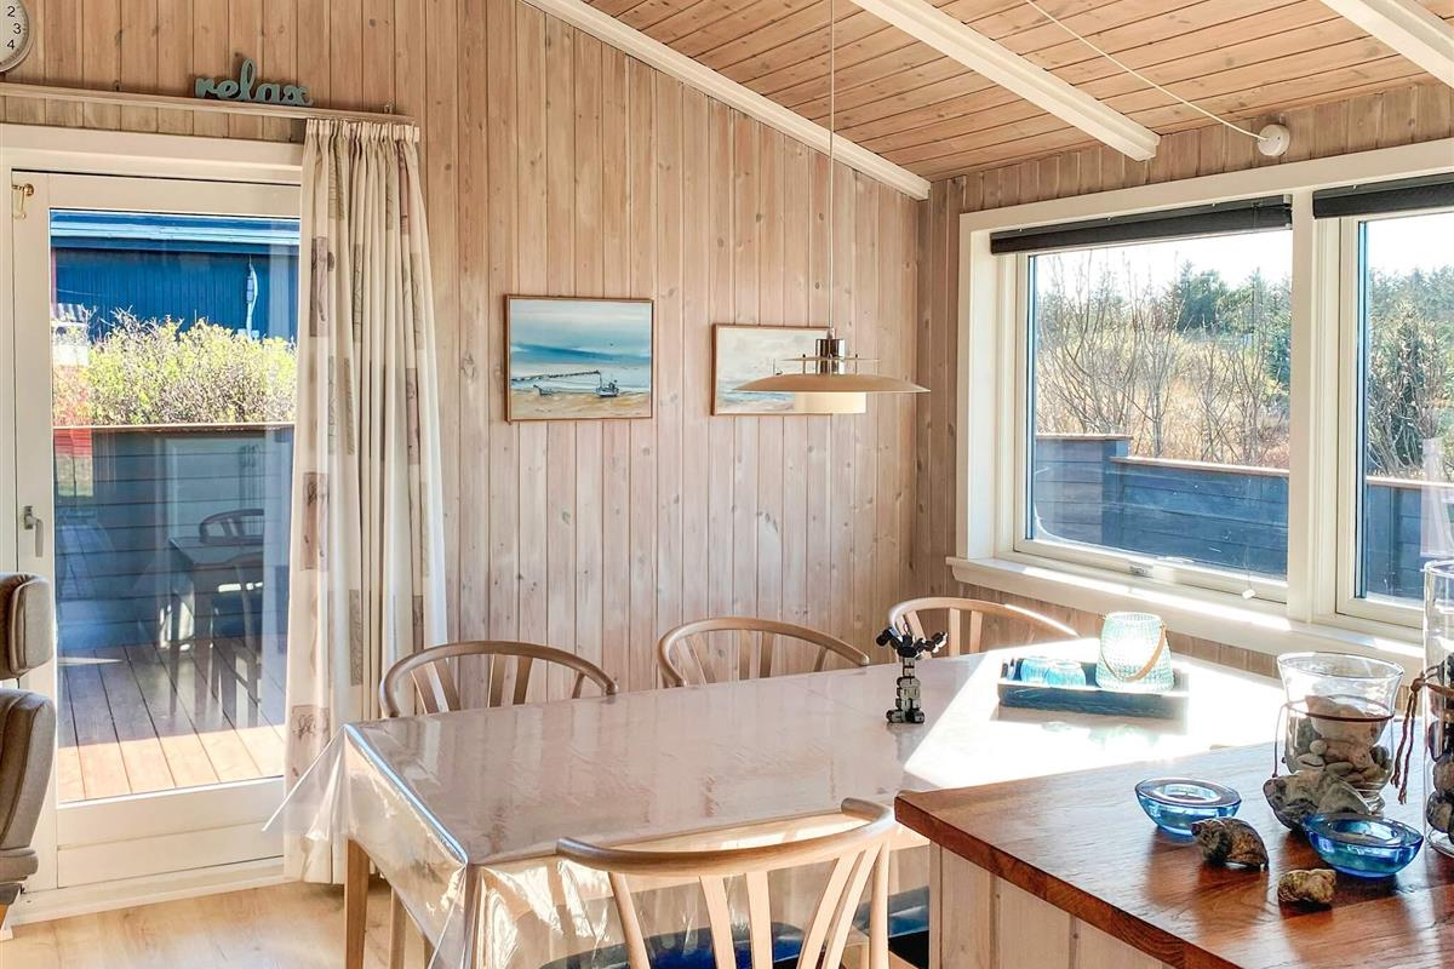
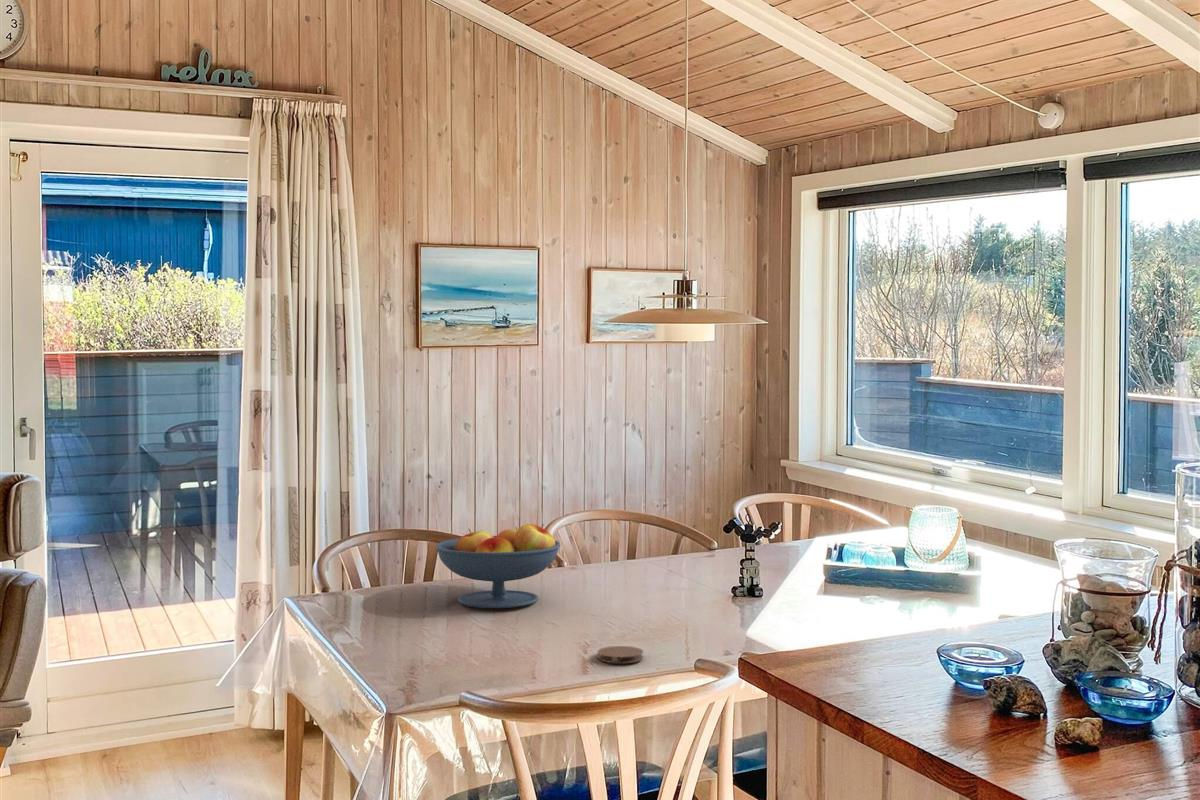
+ fruit bowl [435,523,561,609]
+ coaster [597,645,644,664]
